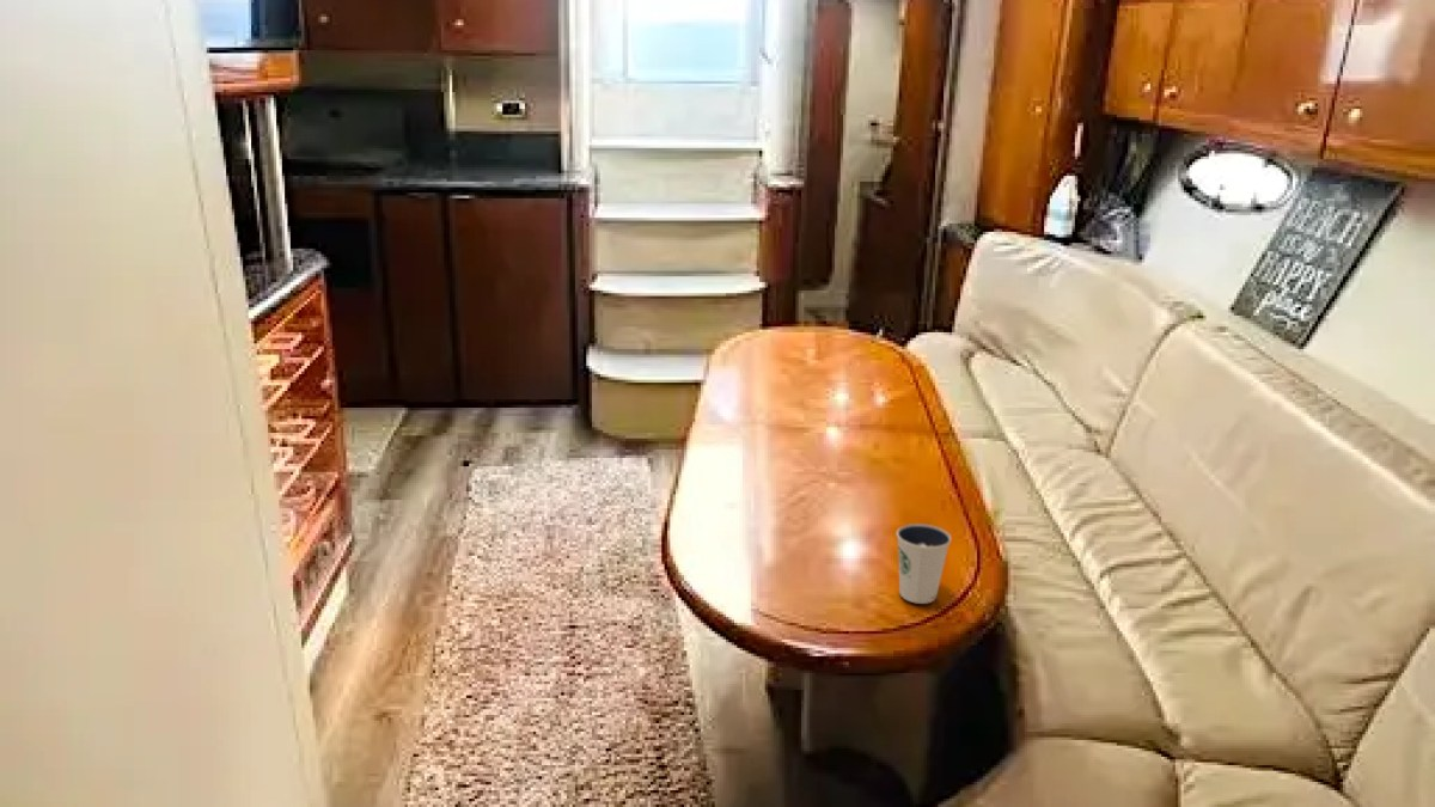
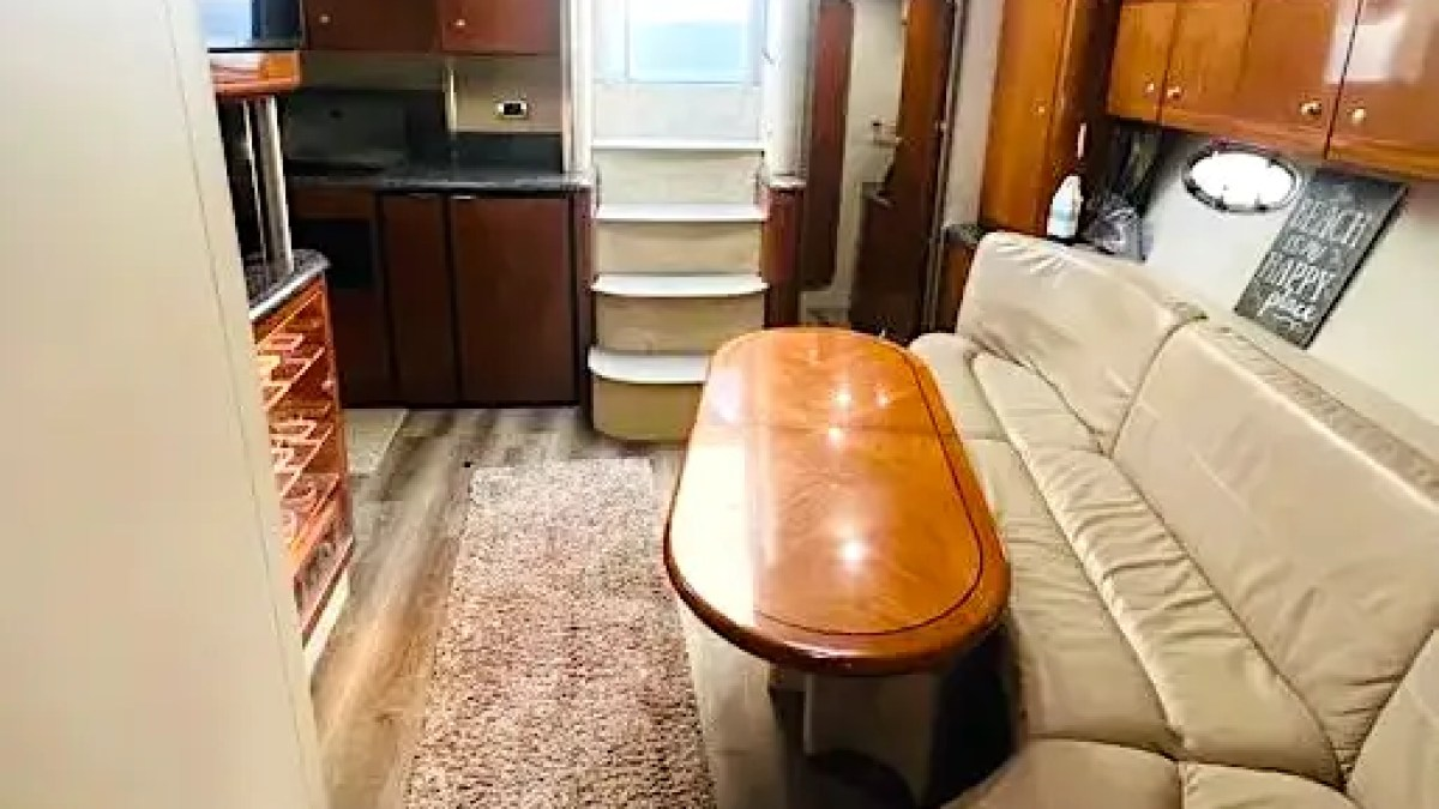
- dixie cup [896,522,952,605]
